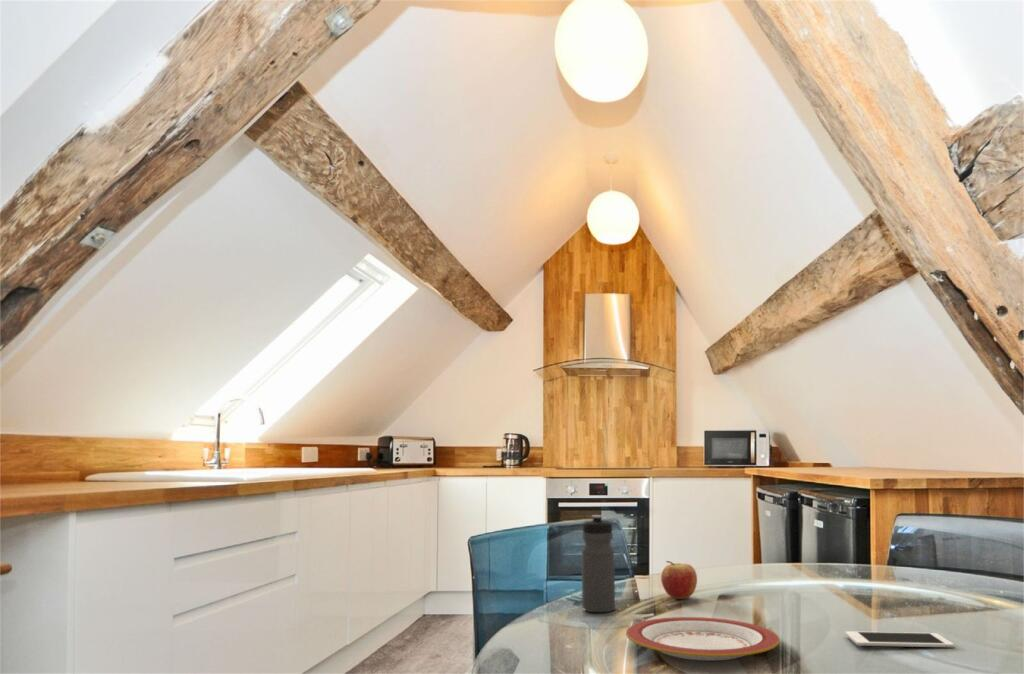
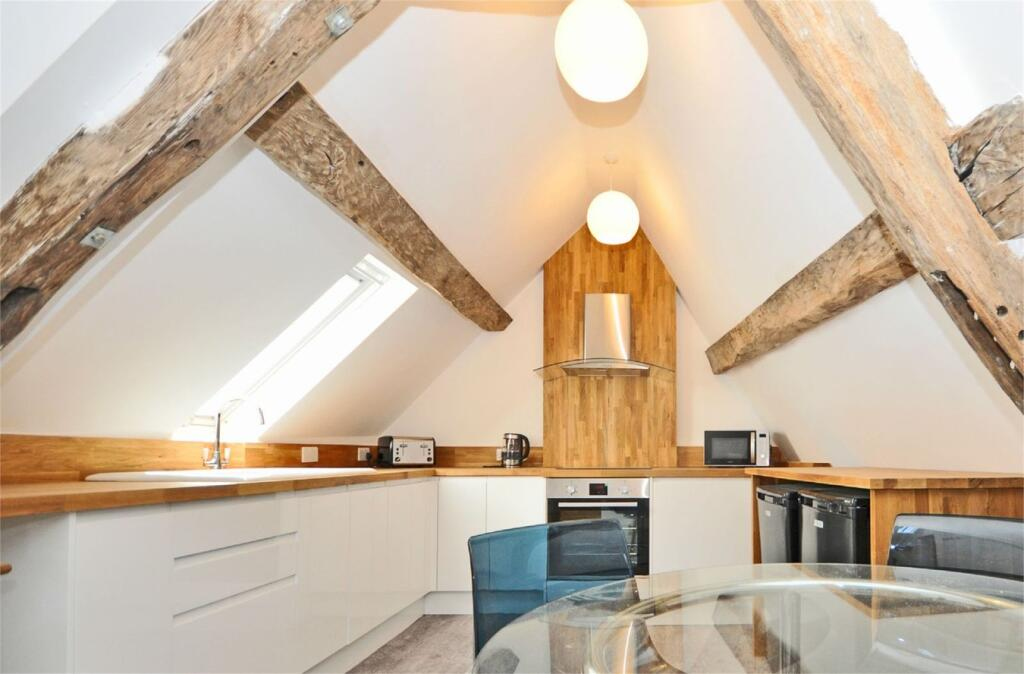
- cell phone [845,630,955,648]
- fruit [660,560,698,600]
- plate [625,616,781,661]
- water bottle [580,514,616,613]
